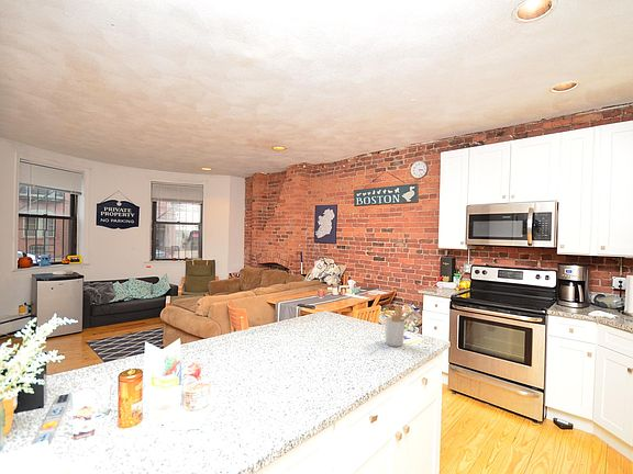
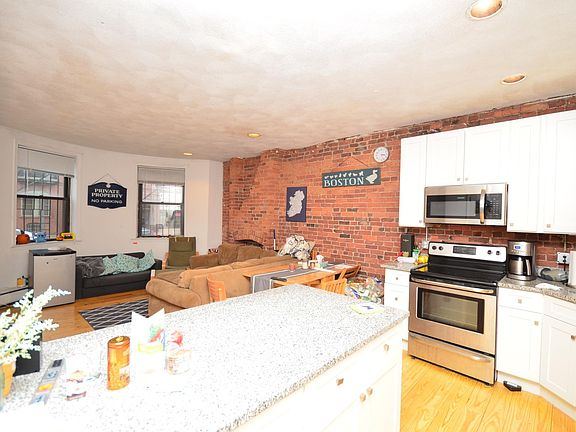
- utensil holder [384,305,417,348]
